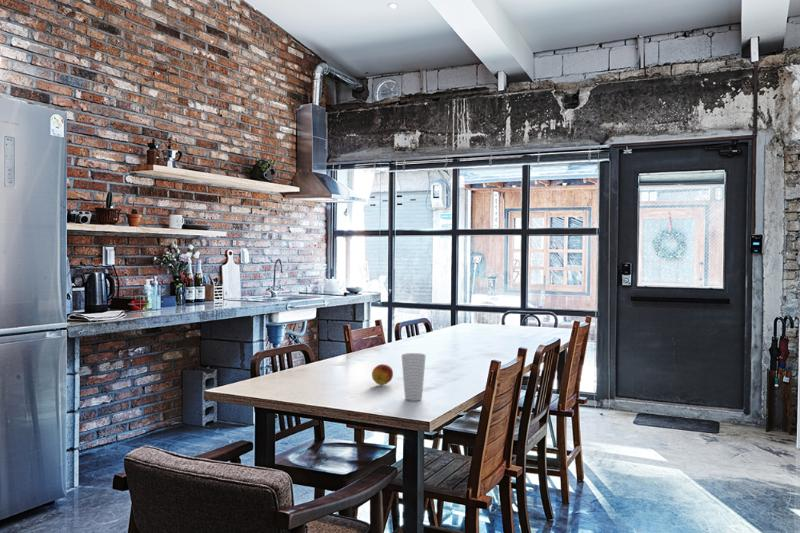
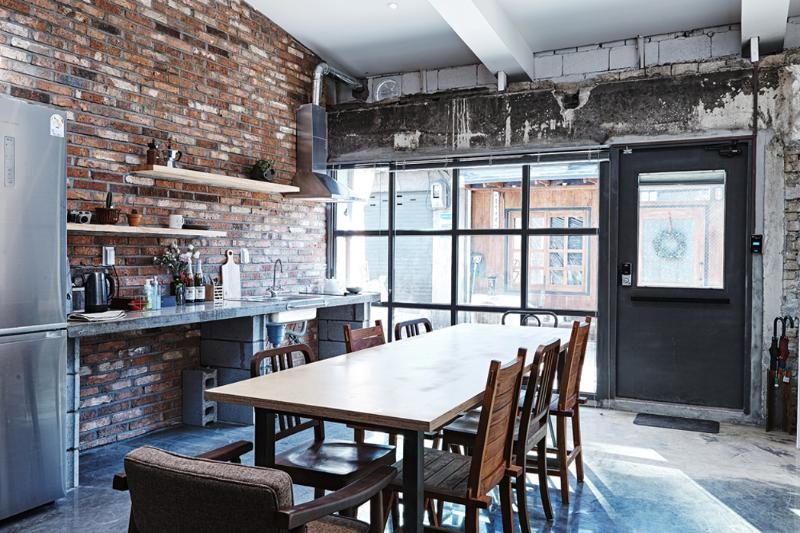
- fruit [371,363,394,386]
- cup [401,352,427,402]
